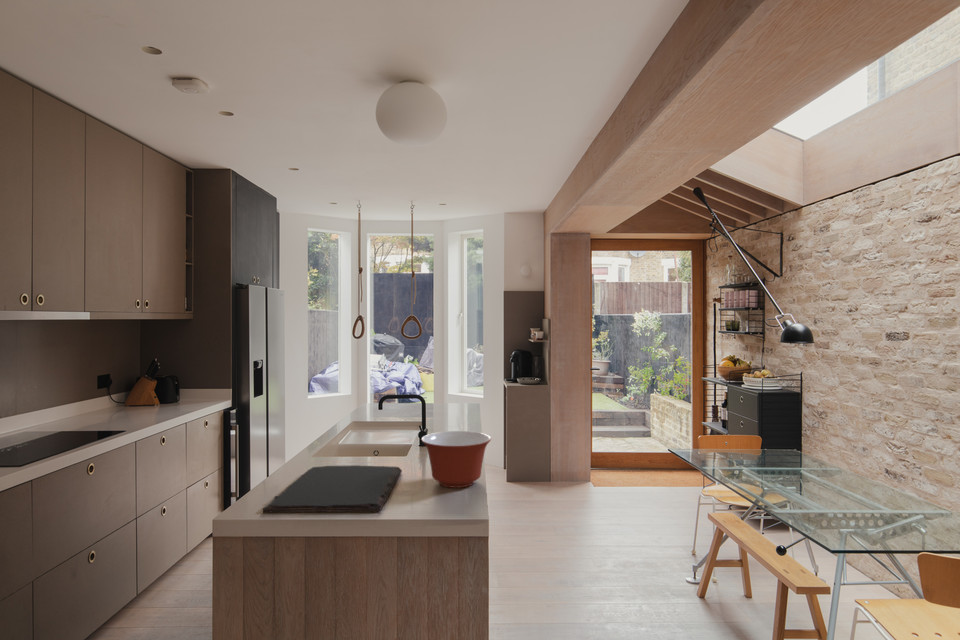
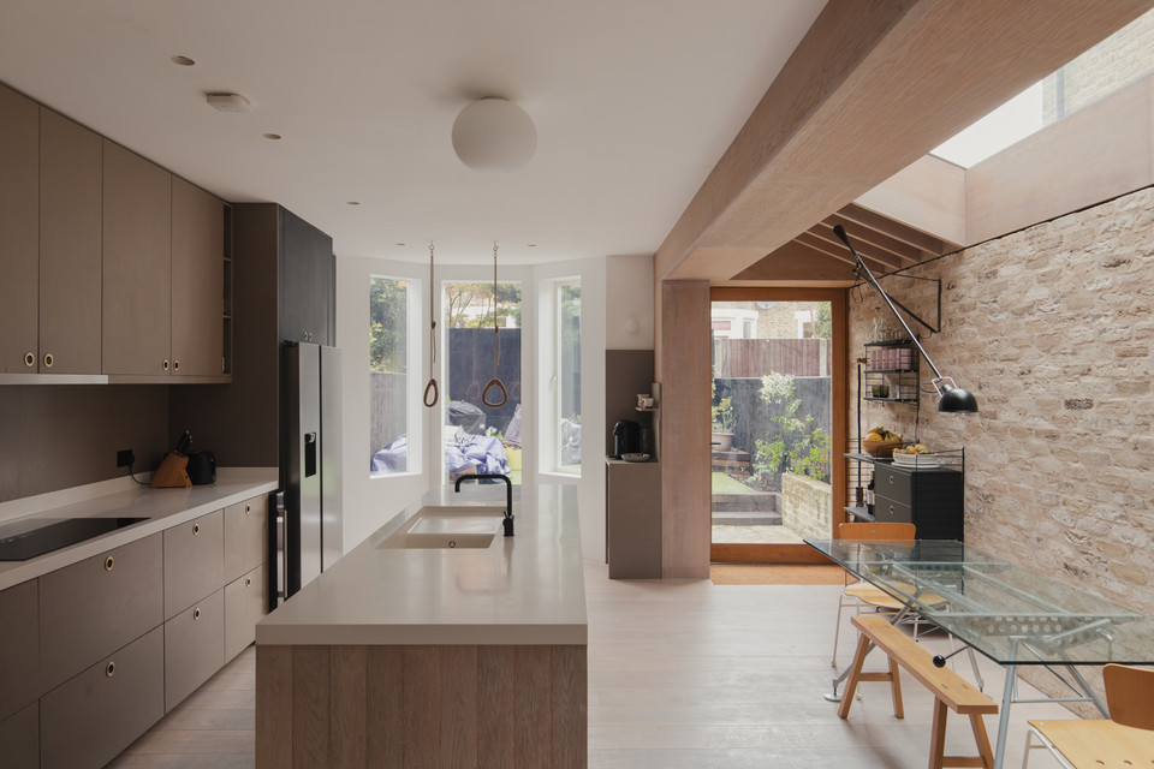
- mixing bowl [420,430,492,488]
- cutting board [262,464,403,513]
